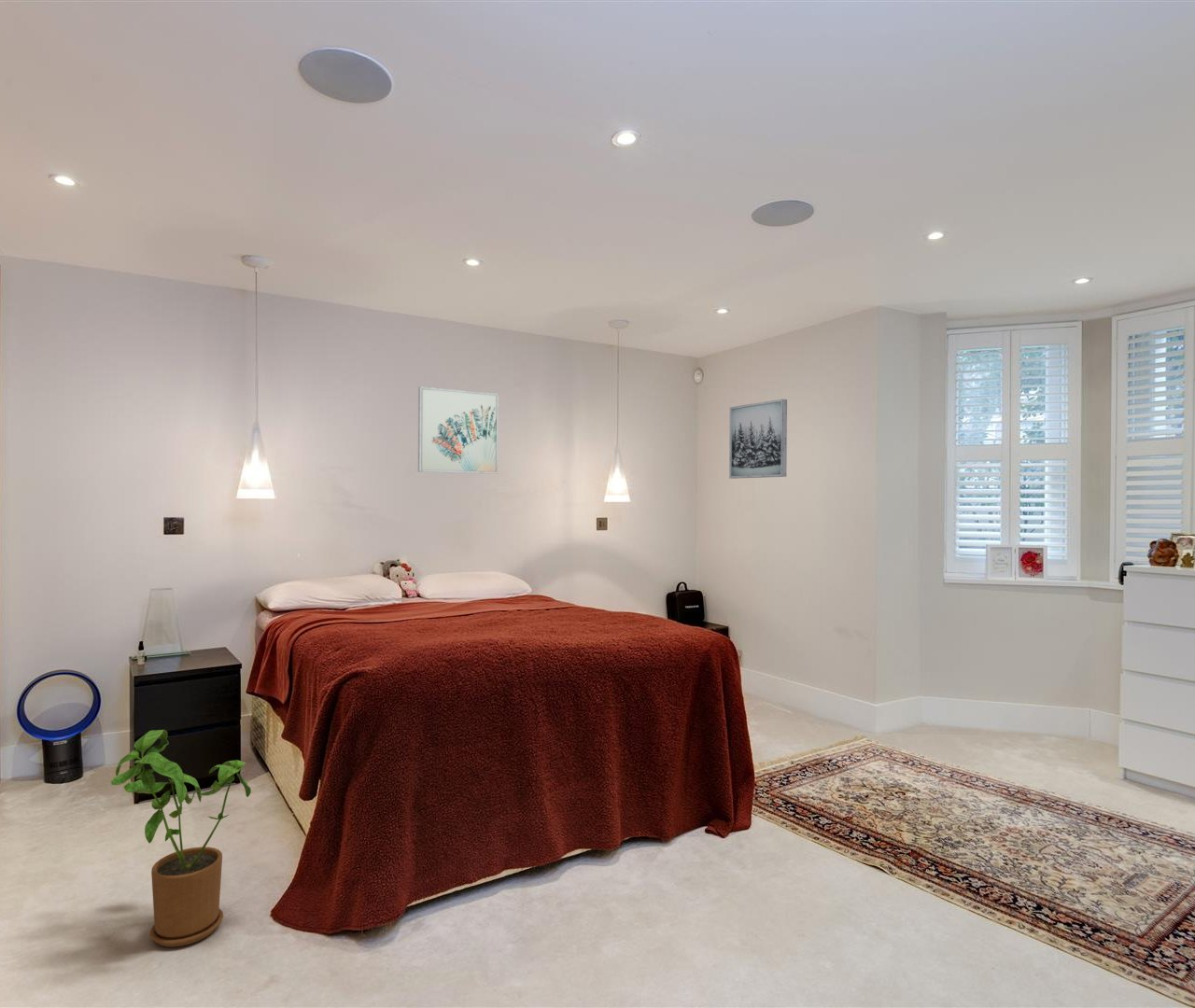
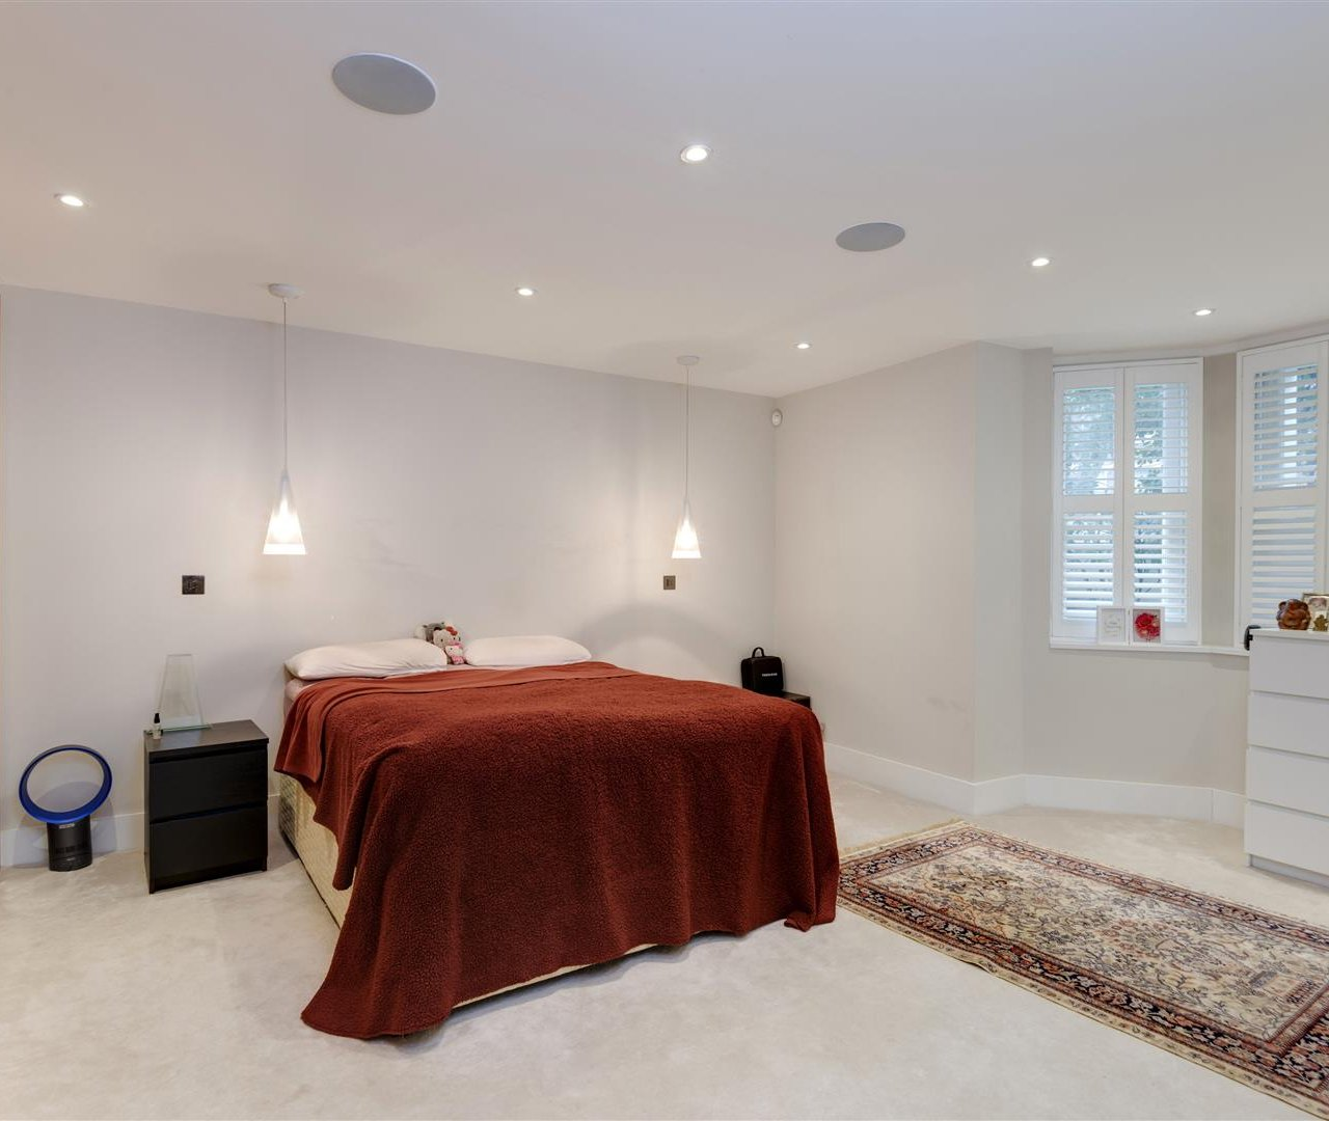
- wall art [417,386,499,475]
- wall art [728,399,788,480]
- house plant [110,729,252,948]
